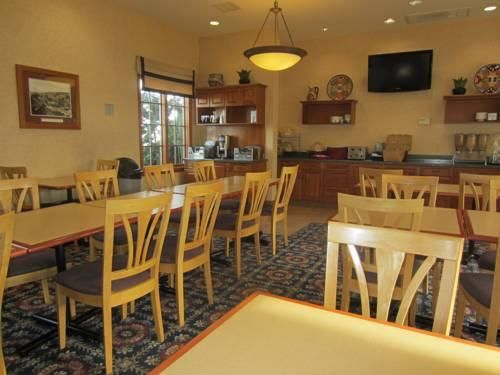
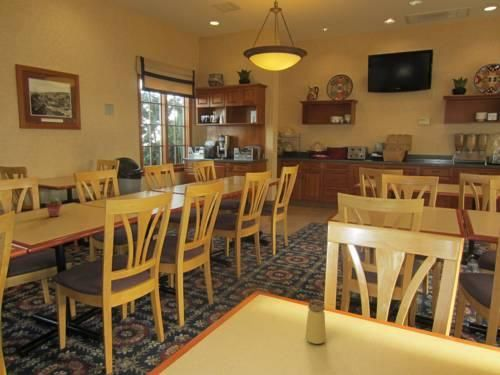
+ potted succulent [45,196,63,218]
+ saltshaker [304,299,327,345]
